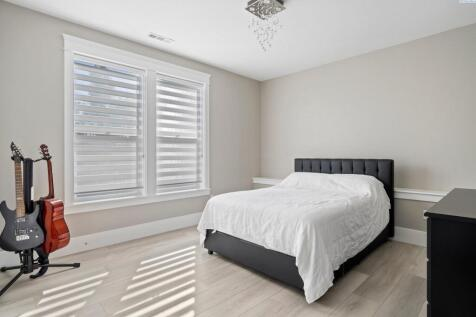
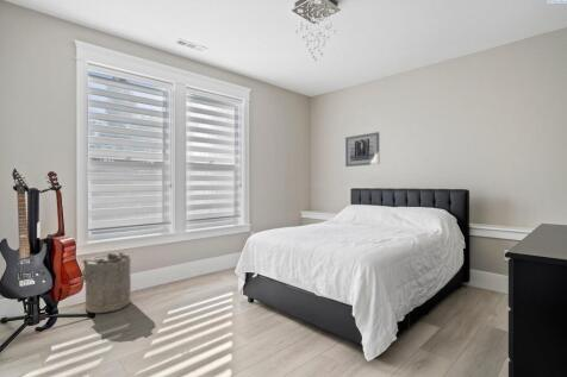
+ wall art [344,131,380,168]
+ laundry hamper [81,251,132,314]
